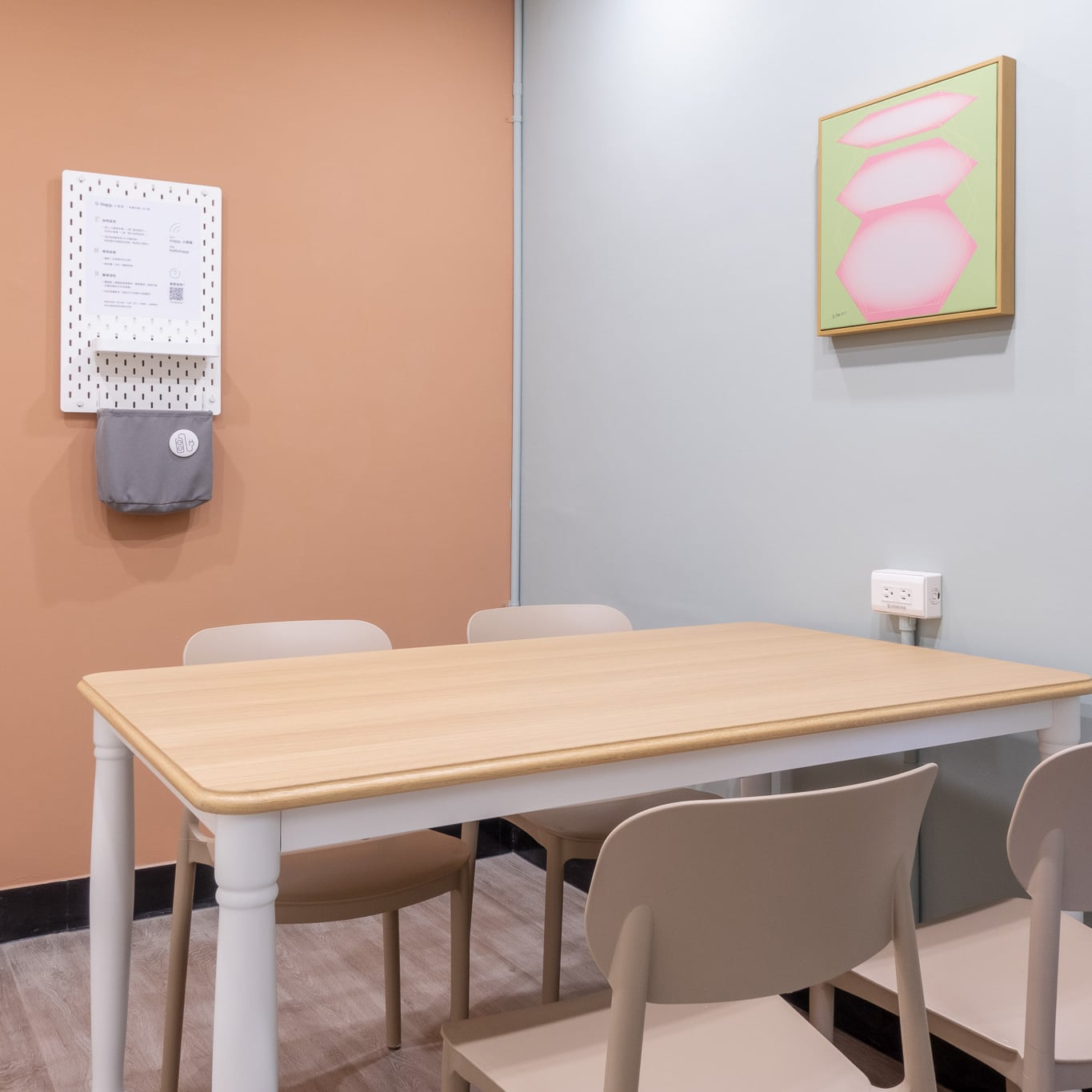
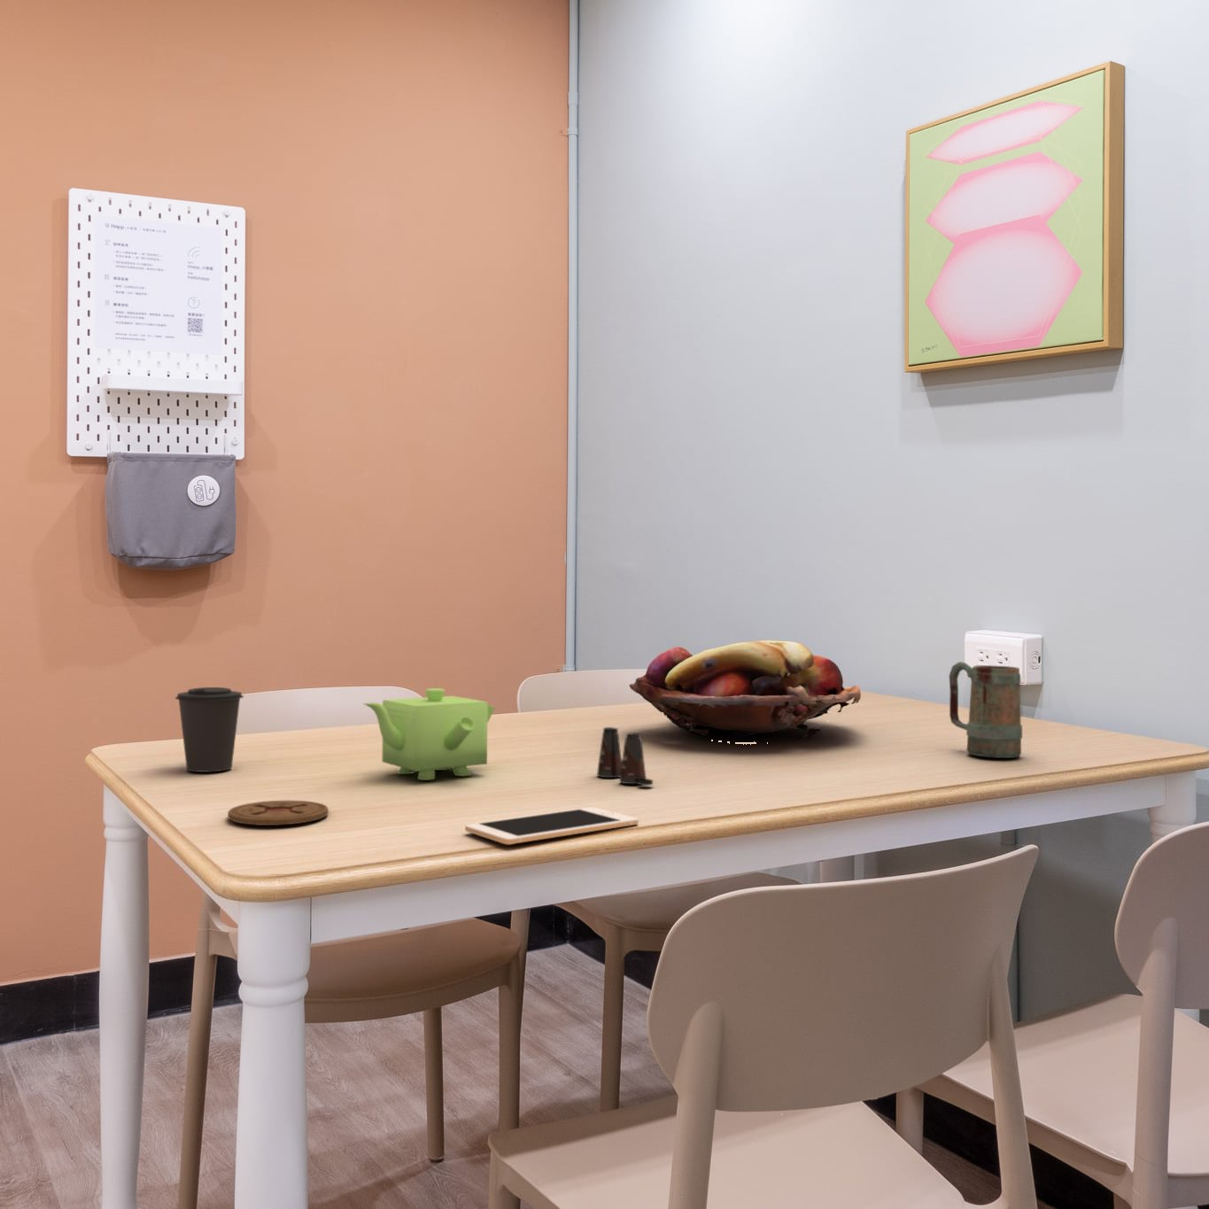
+ coffee cup [175,686,245,773]
+ cell phone [464,806,640,845]
+ fruit basket [628,640,861,744]
+ coaster [227,799,330,826]
+ mug [949,661,1023,760]
+ salt shaker [596,726,653,786]
+ teapot [362,688,496,782]
